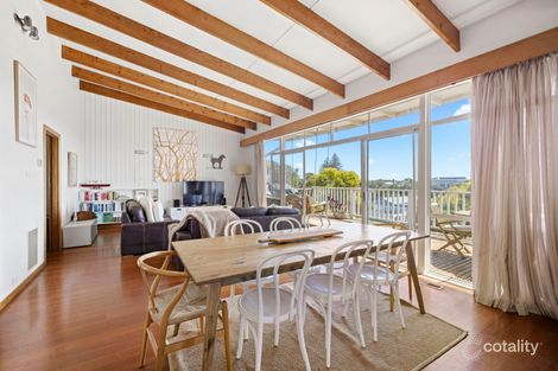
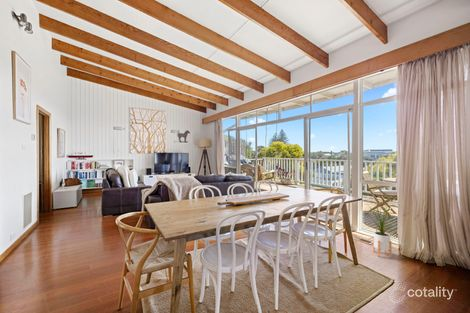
+ house plant [364,201,399,258]
